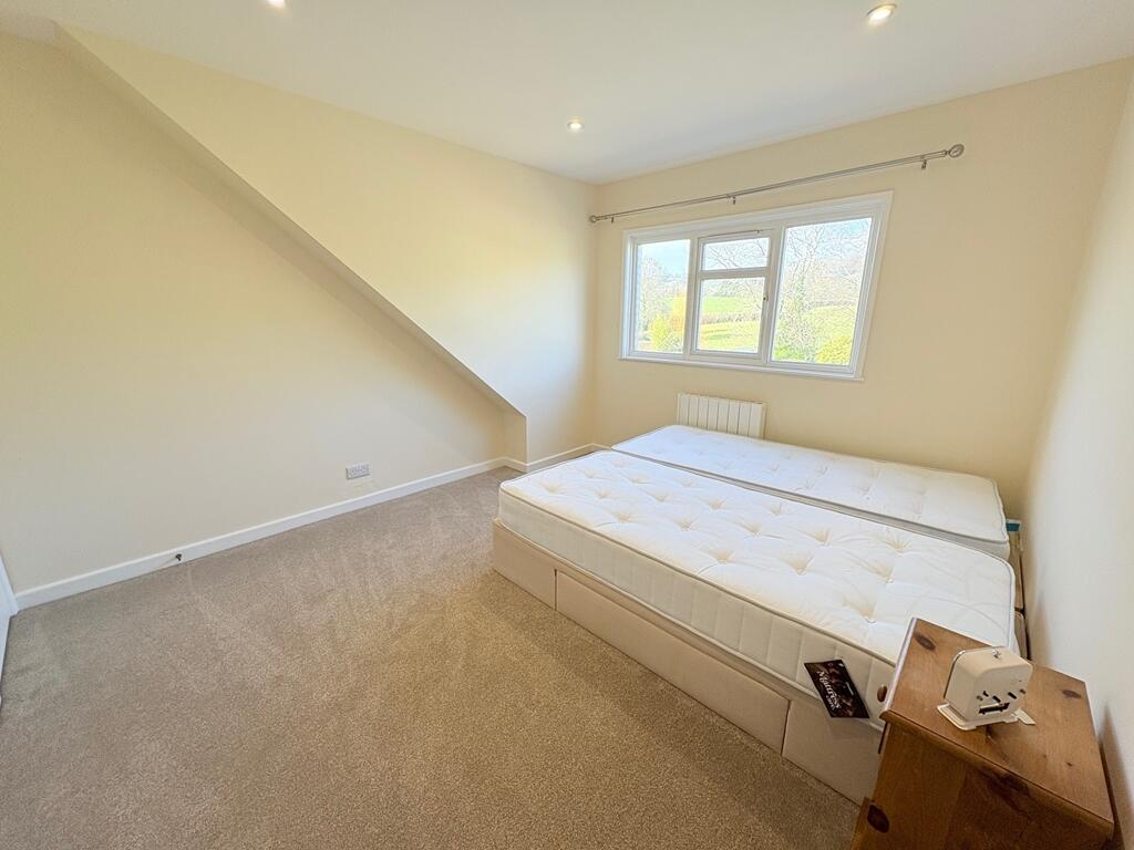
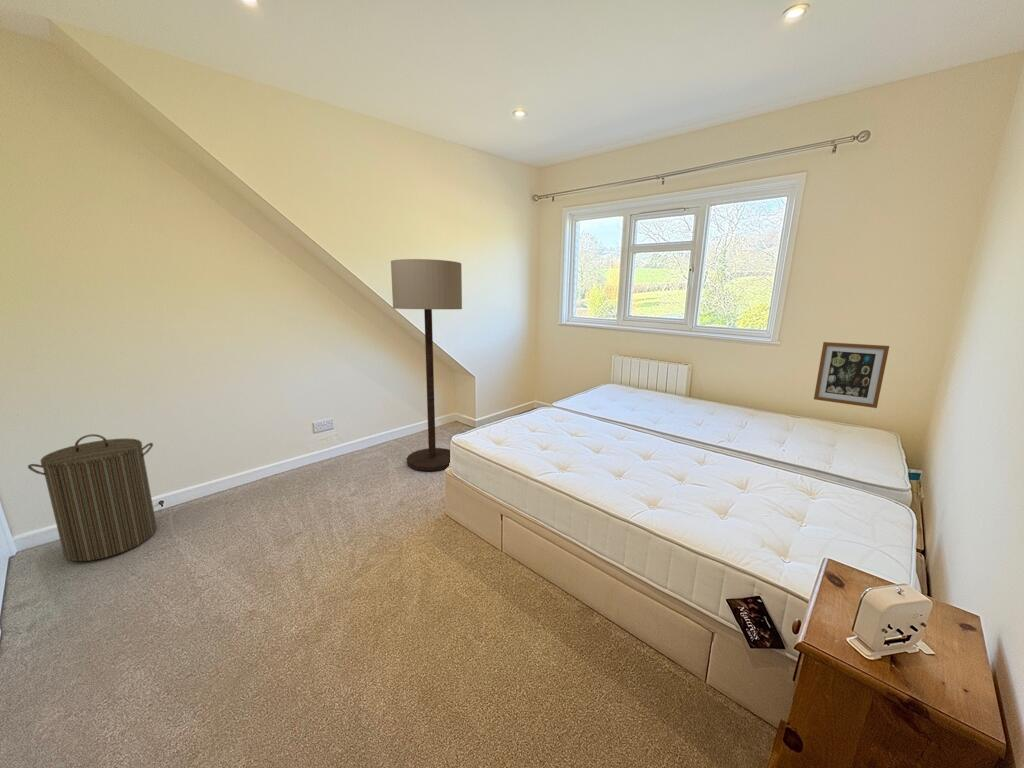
+ laundry hamper [27,433,158,562]
+ wall art [813,341,890,409]
+ floor lamp [390,258,463,472]
